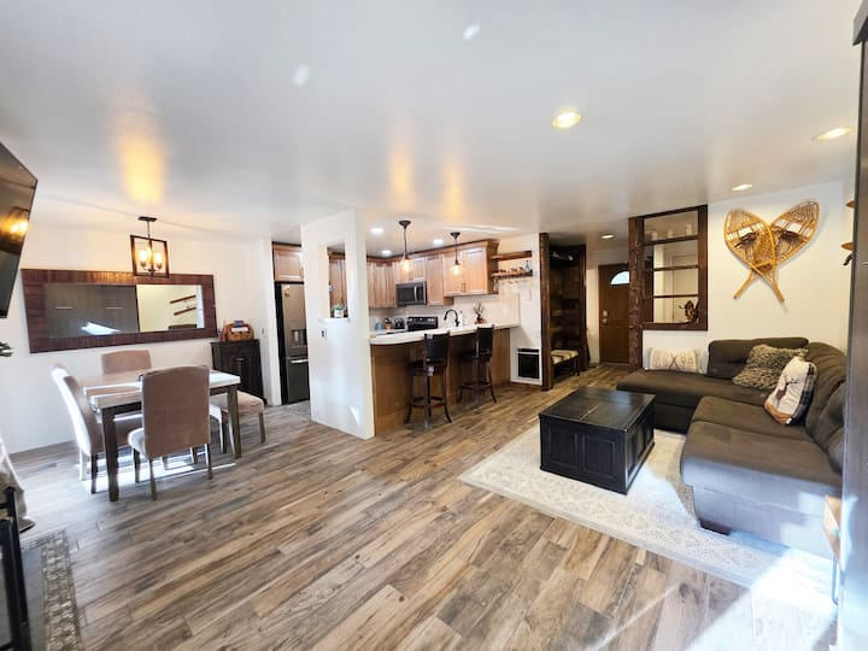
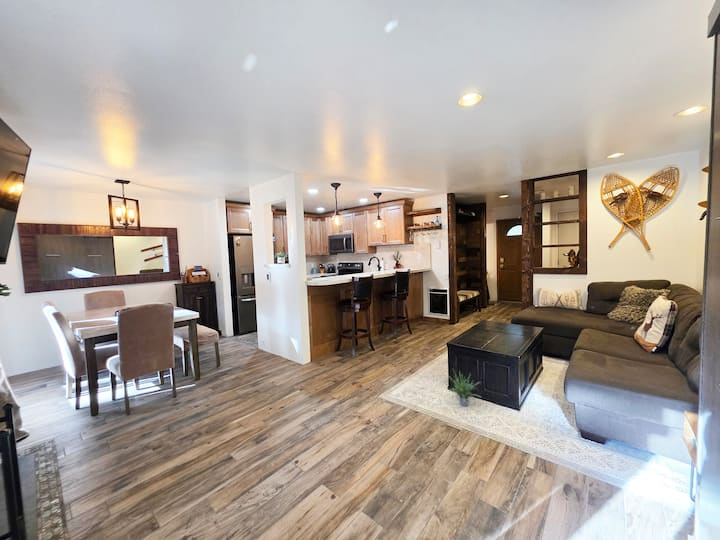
+ potted plant [445,369,481,407]
